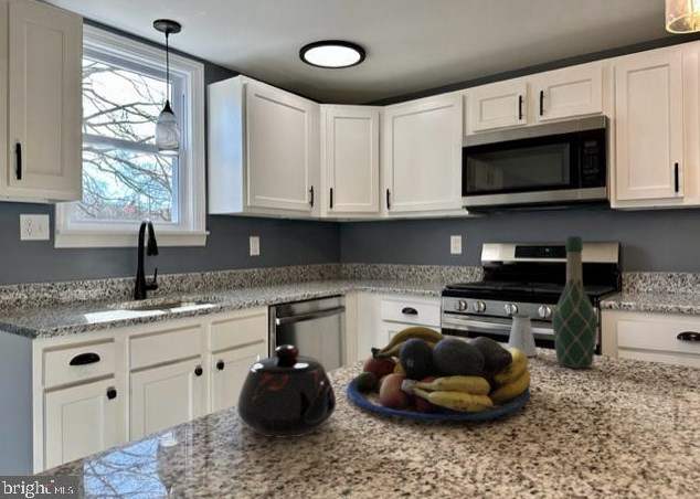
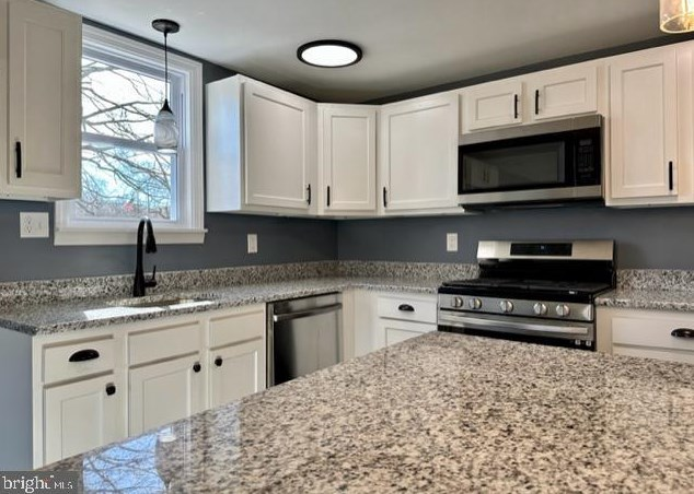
- wine bottle [551,235,598,369]
- teapot [236,343,337,439]
- saltshaker [507,312,538,358]
- fruit bowl [346,326,532,423]
